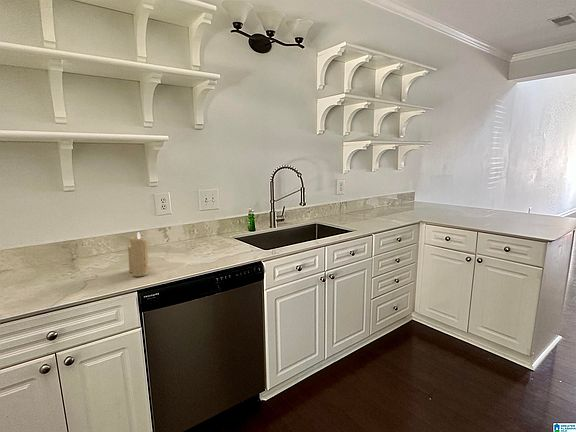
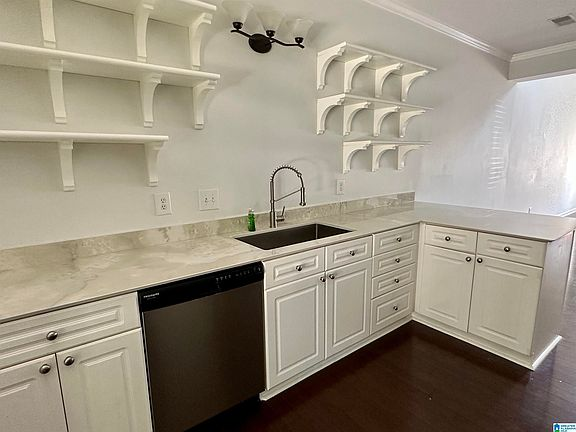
- candle [127,231,149,277]
